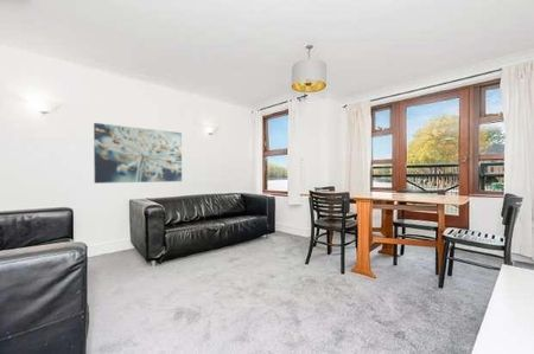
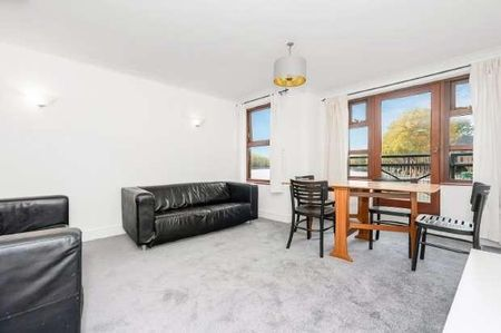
- wall art [93,122,183,185]
